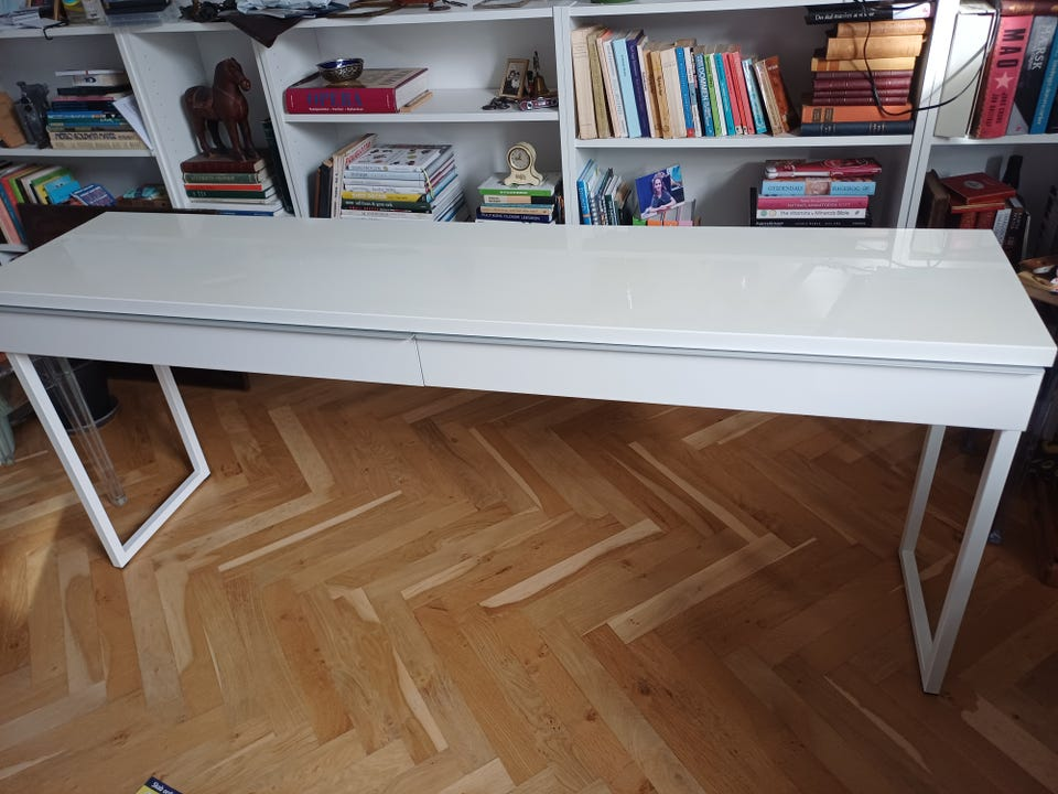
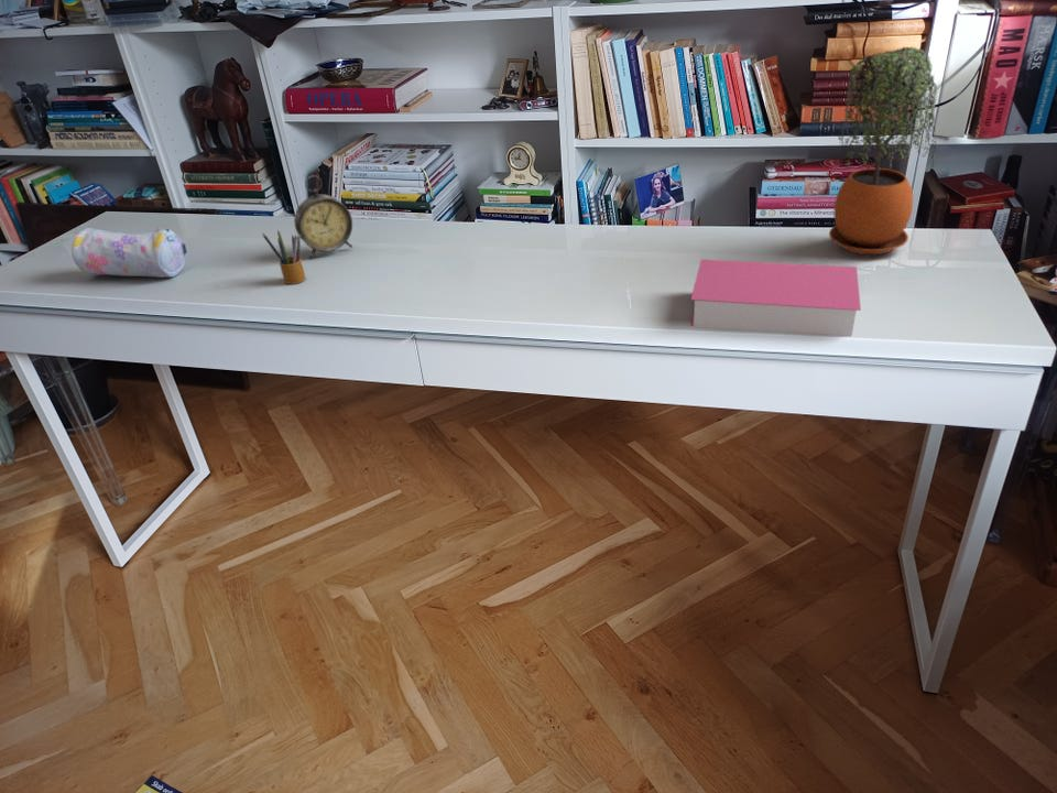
+ potted plant [828,46,938,256]
+ pencil box [261,229,306,285]
+ pencil case [70,227,188,279]
+ book [689,259,862,337]
+ alarm clock [293,174,353,260]
